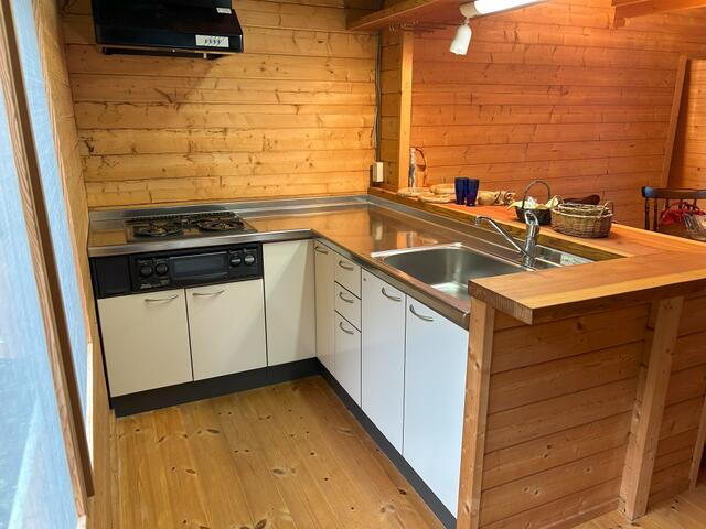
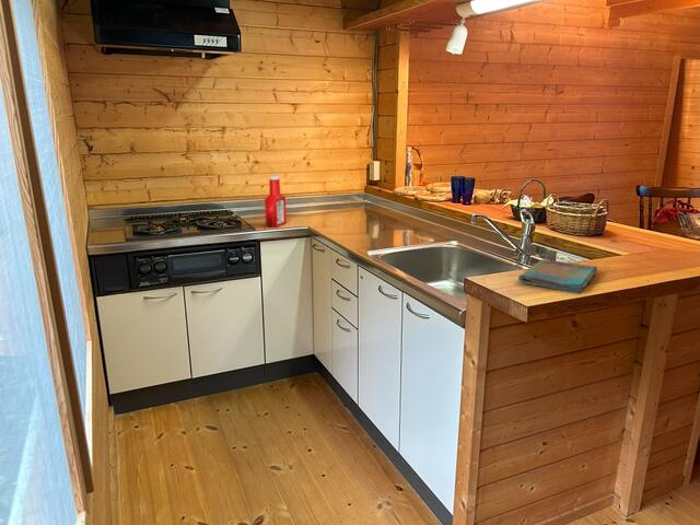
+ soap bottle [264,174,288,229]
+ dish towel [517,258,598,294]
